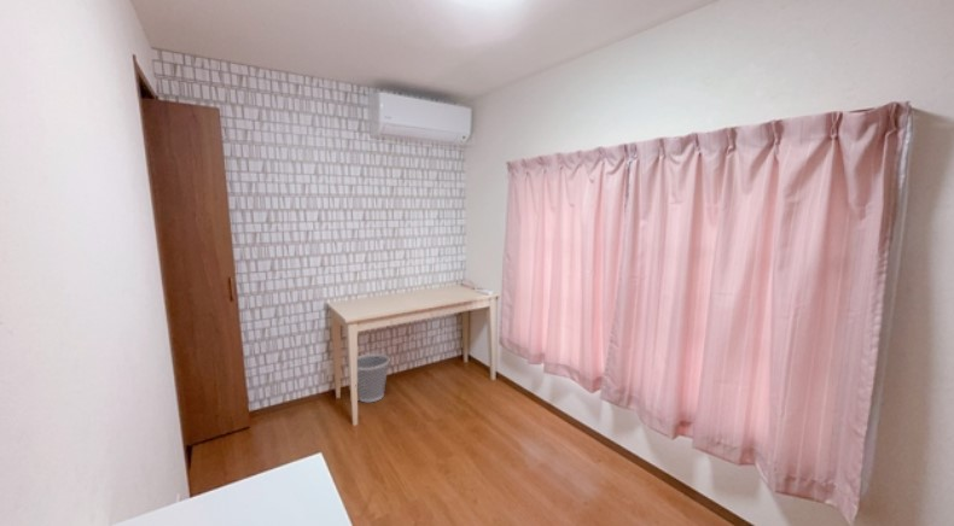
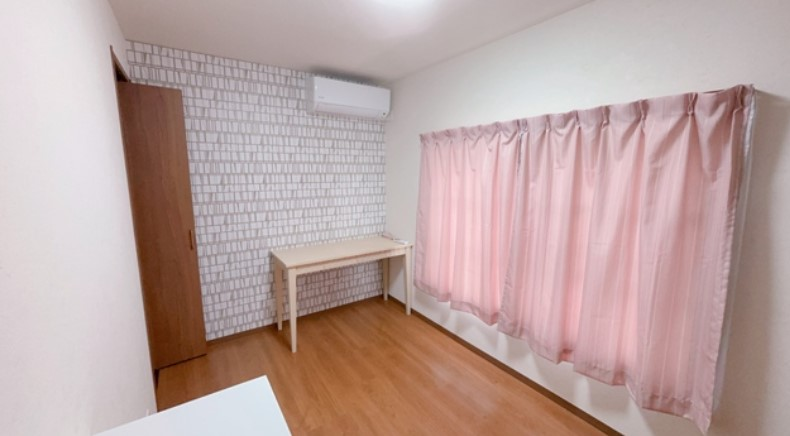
- wastebasket [356,352,390,403]
